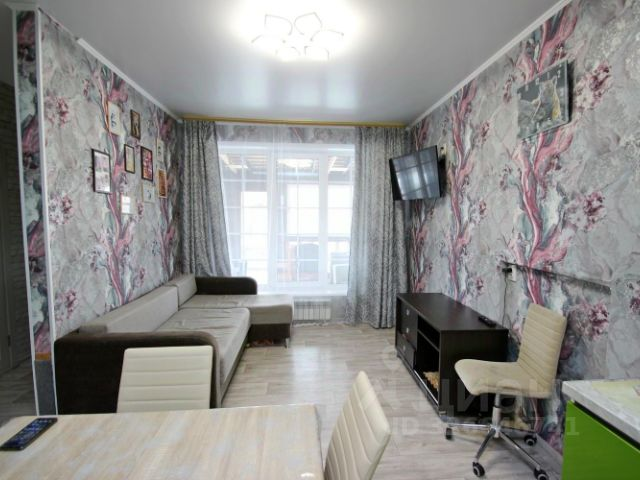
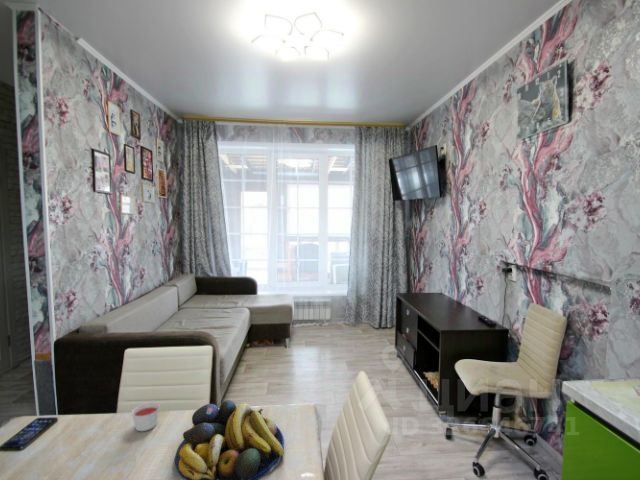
+ fruit bowl [174,399,285,480]
+ candle [131,401,161,432]
